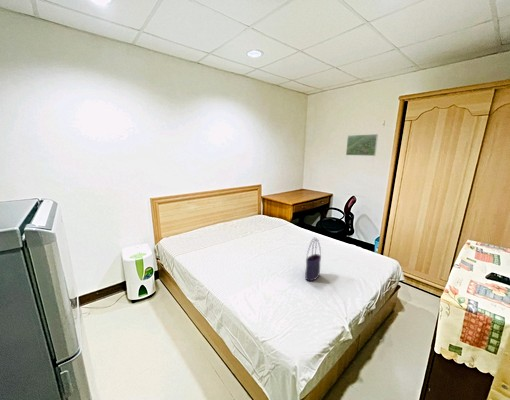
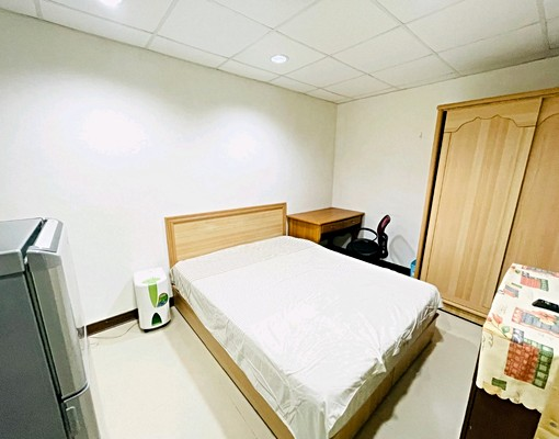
- tote bag [304,237,322,282]
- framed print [345,133,379,157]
